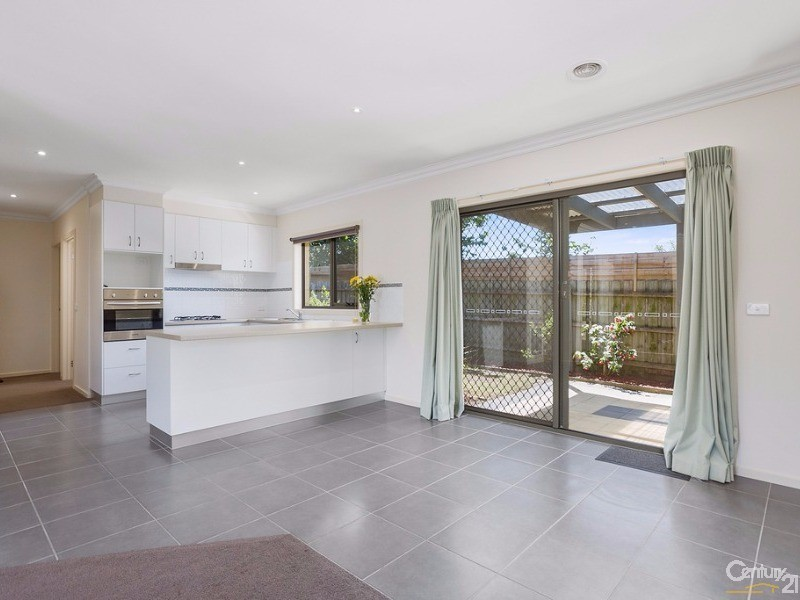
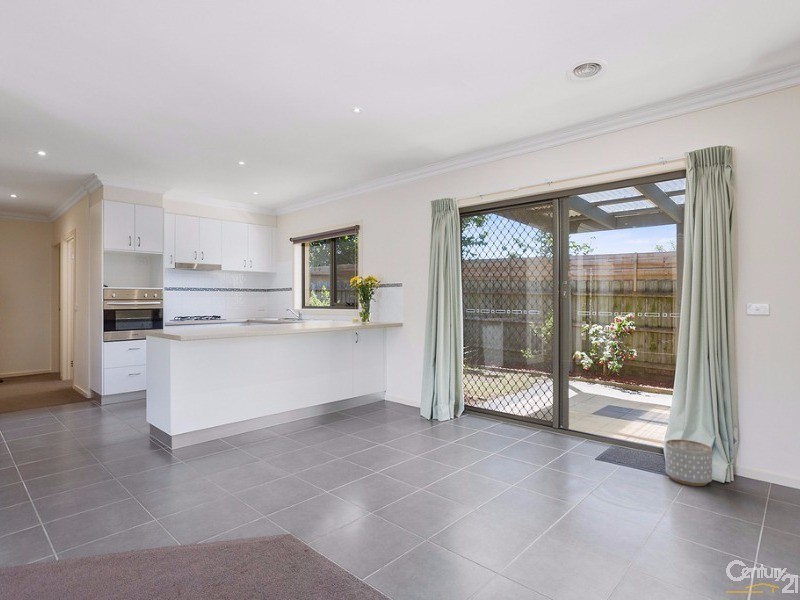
+ planter [665,438,713,487]
